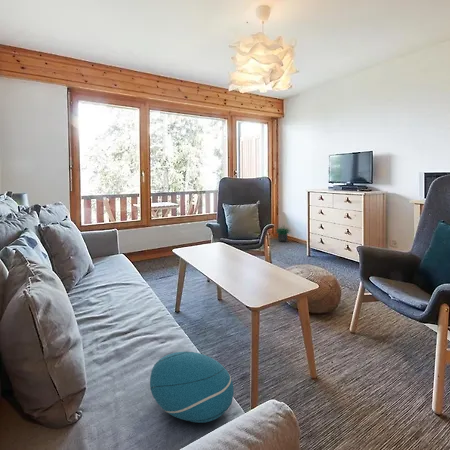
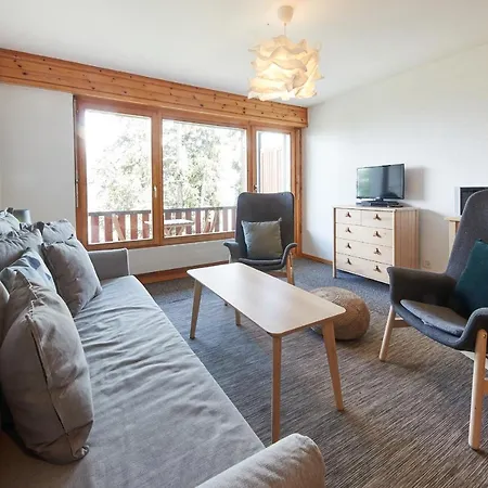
- potted plant [271,223,293,243]
- cushion [149,351,235,424]
